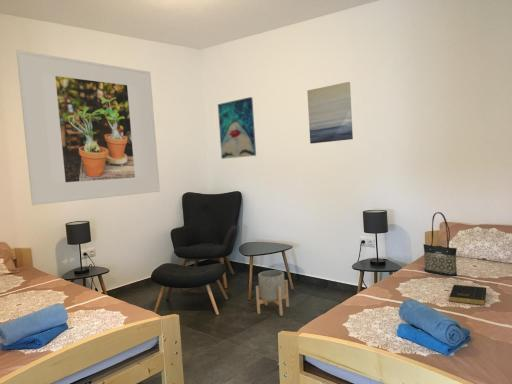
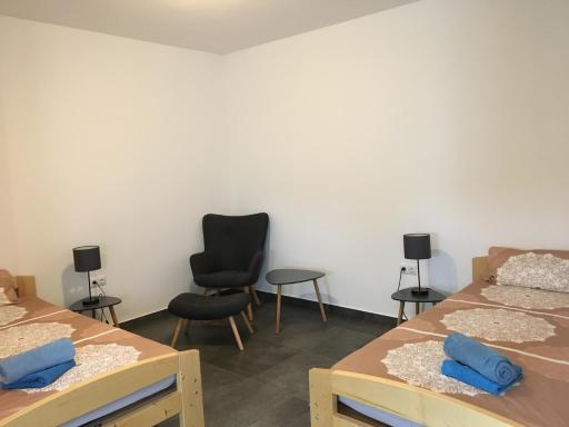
- wall art [306,81,354,144]
- wall art [217,96,257,160]
- tote bag [422,211,458,277]
- planter [255,270,290,316]
- book [449,284,487,306]
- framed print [15,49,161,206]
